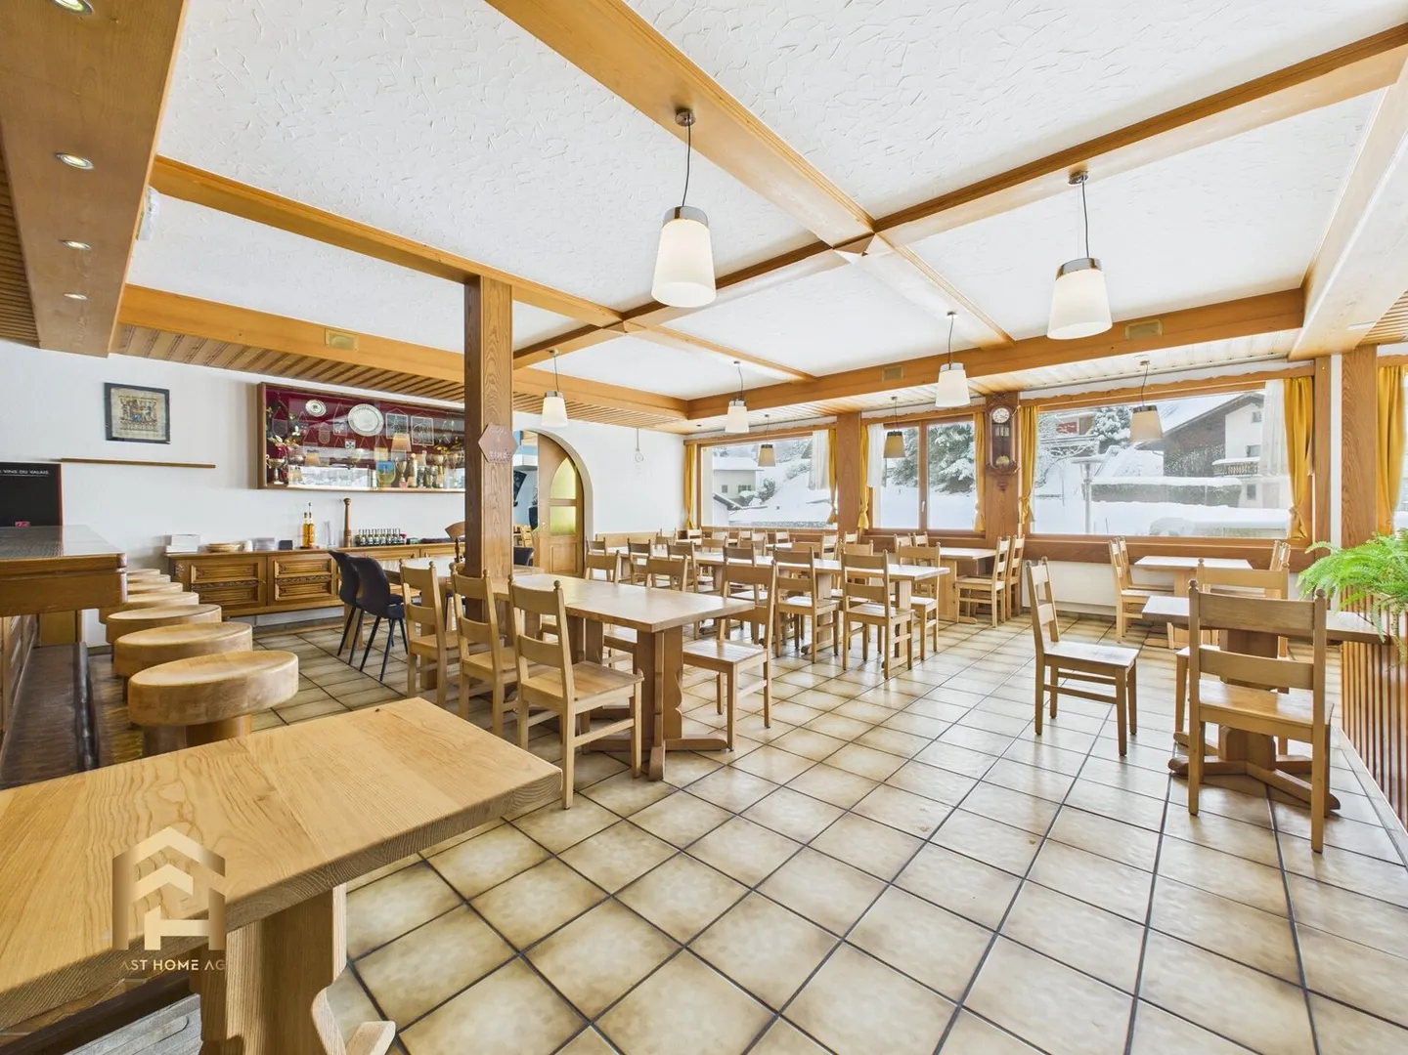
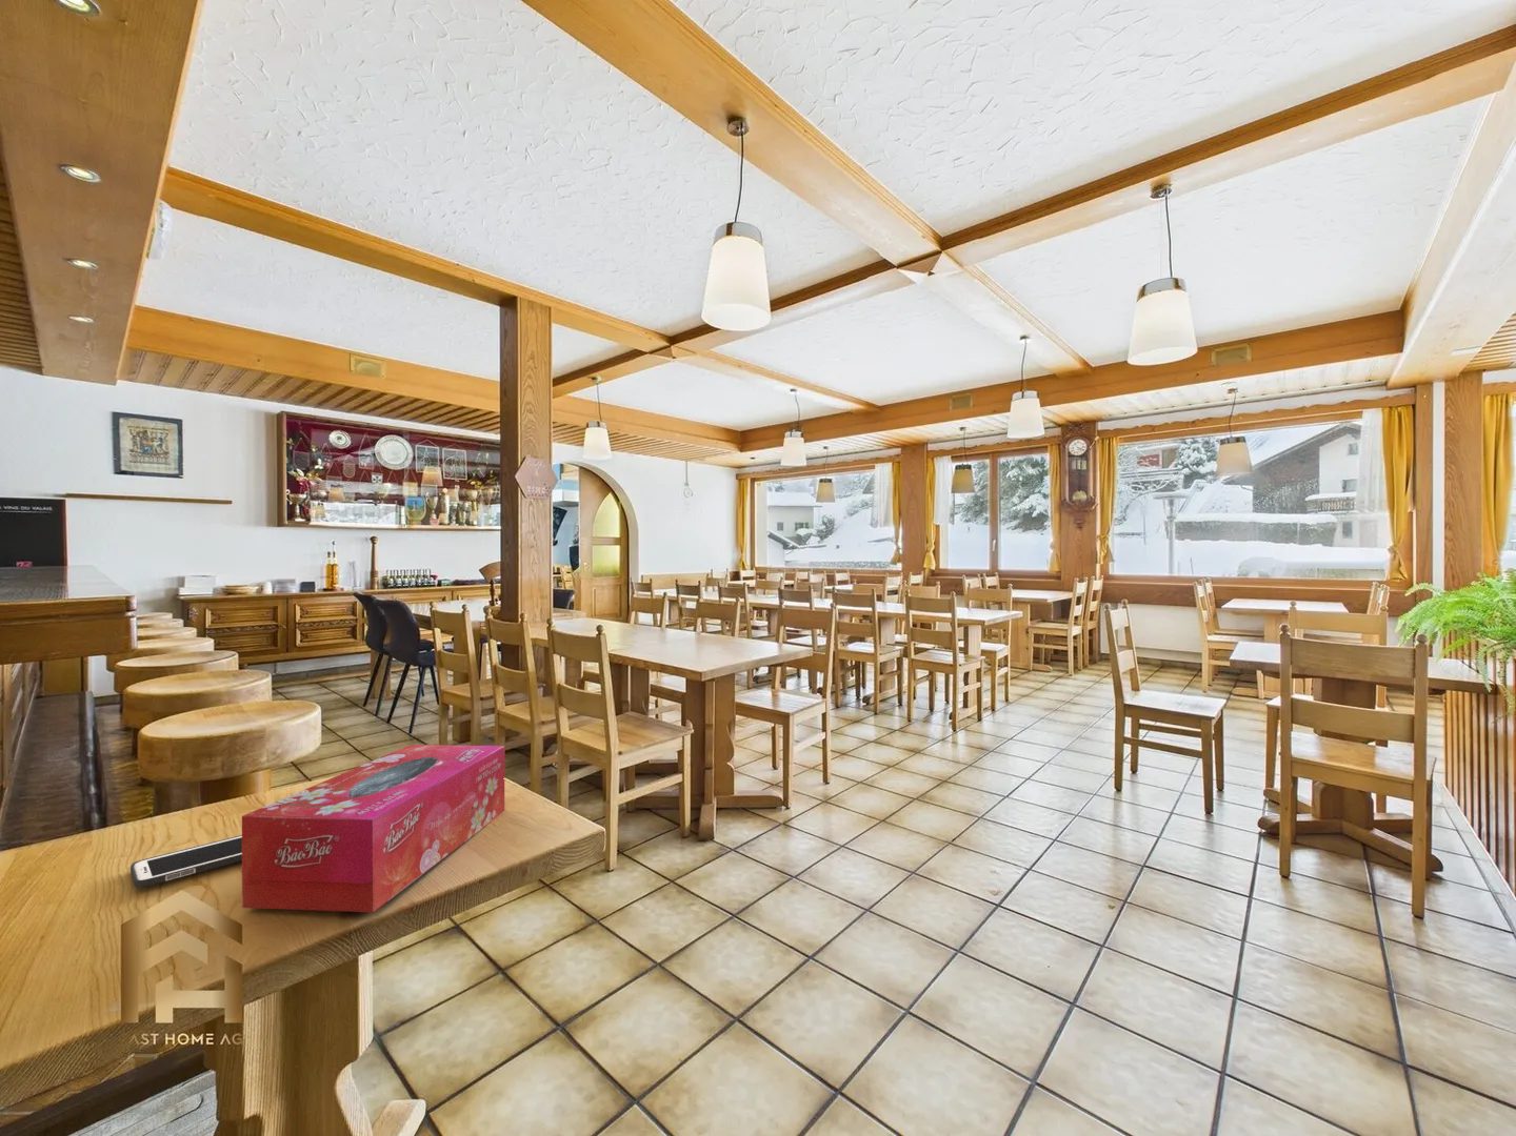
+ cell phone [129,834,242,889]
+ tissue box [241,743,505,914]
